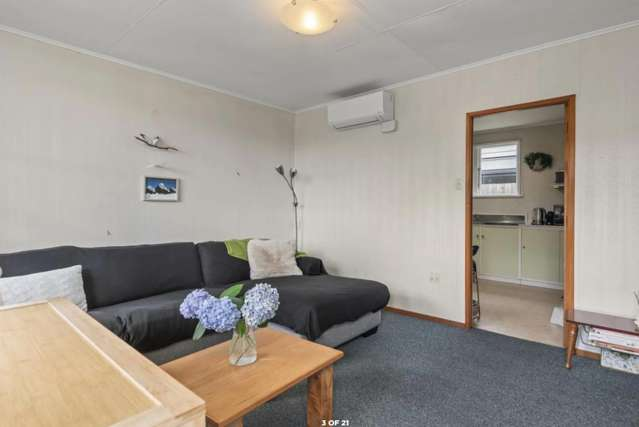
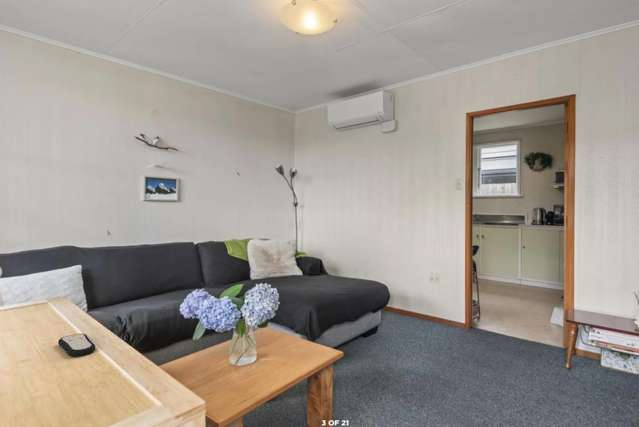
+ remote control [57,333,96,358]
